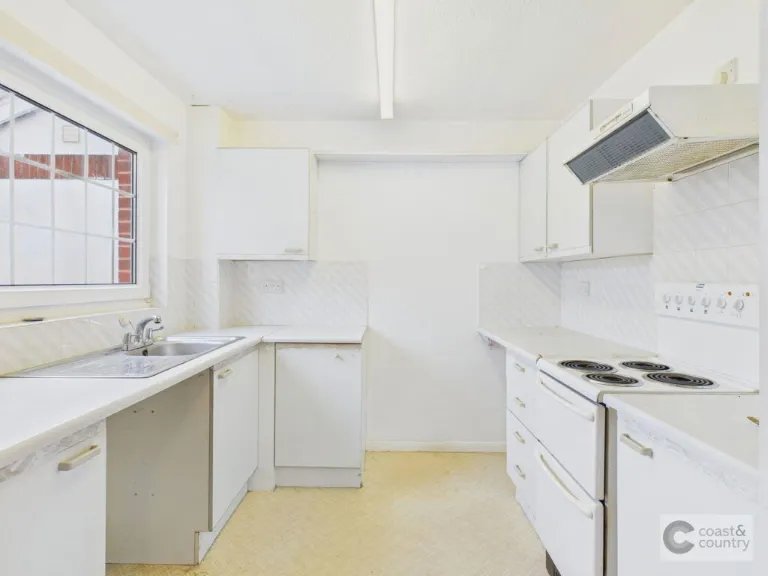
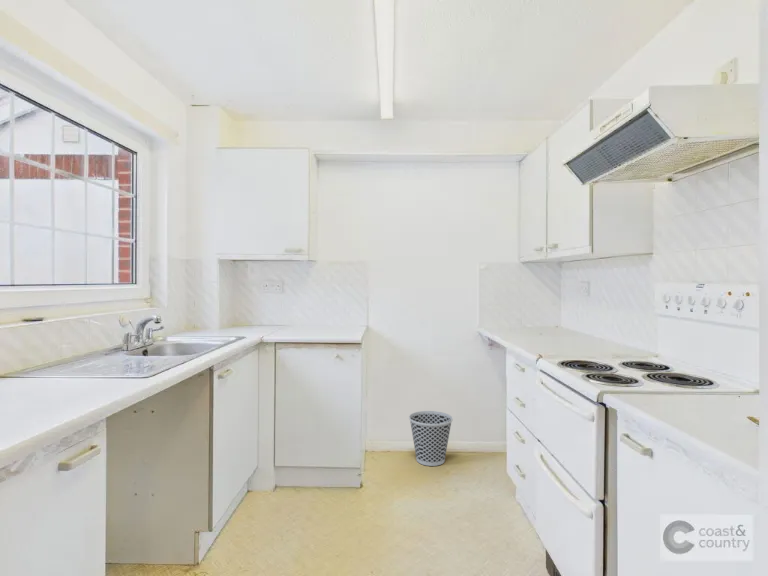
+ wastebasket [408,410,454,467]
